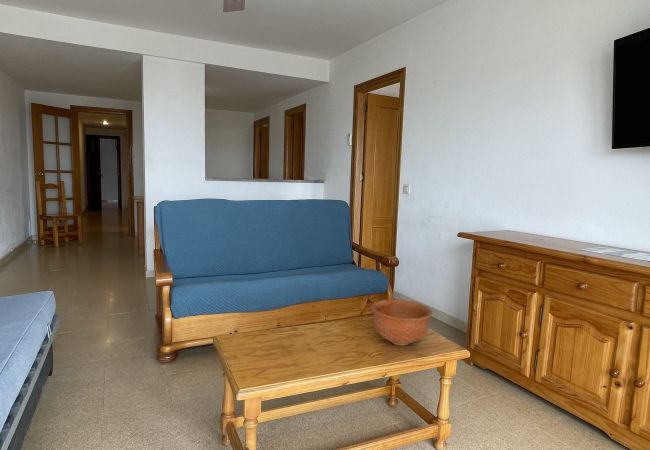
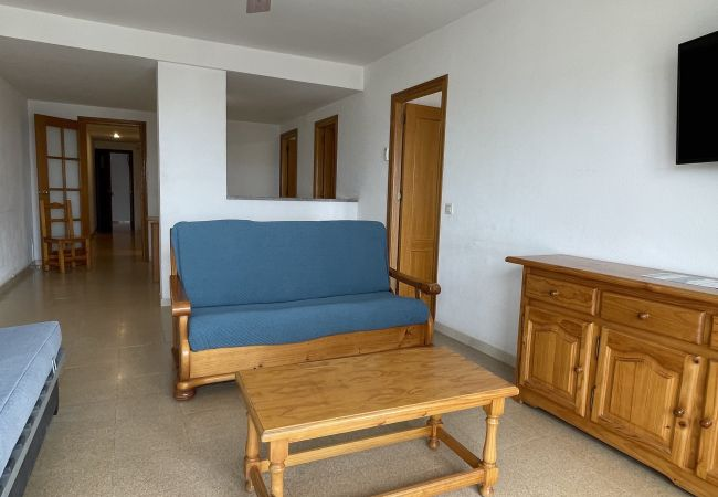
- bowl [371,298,433,346]
